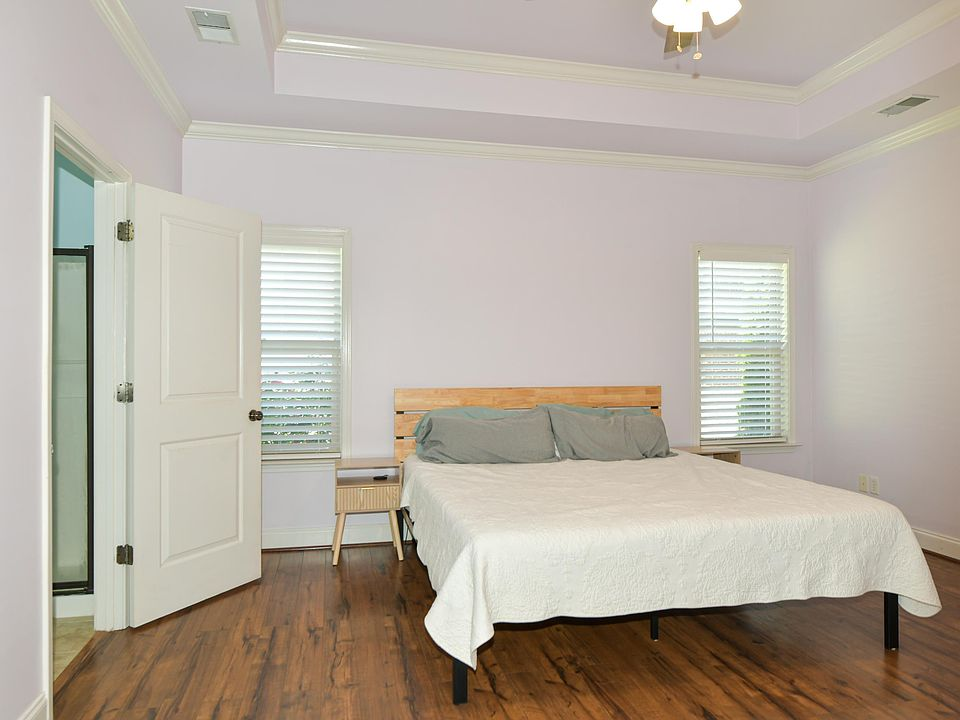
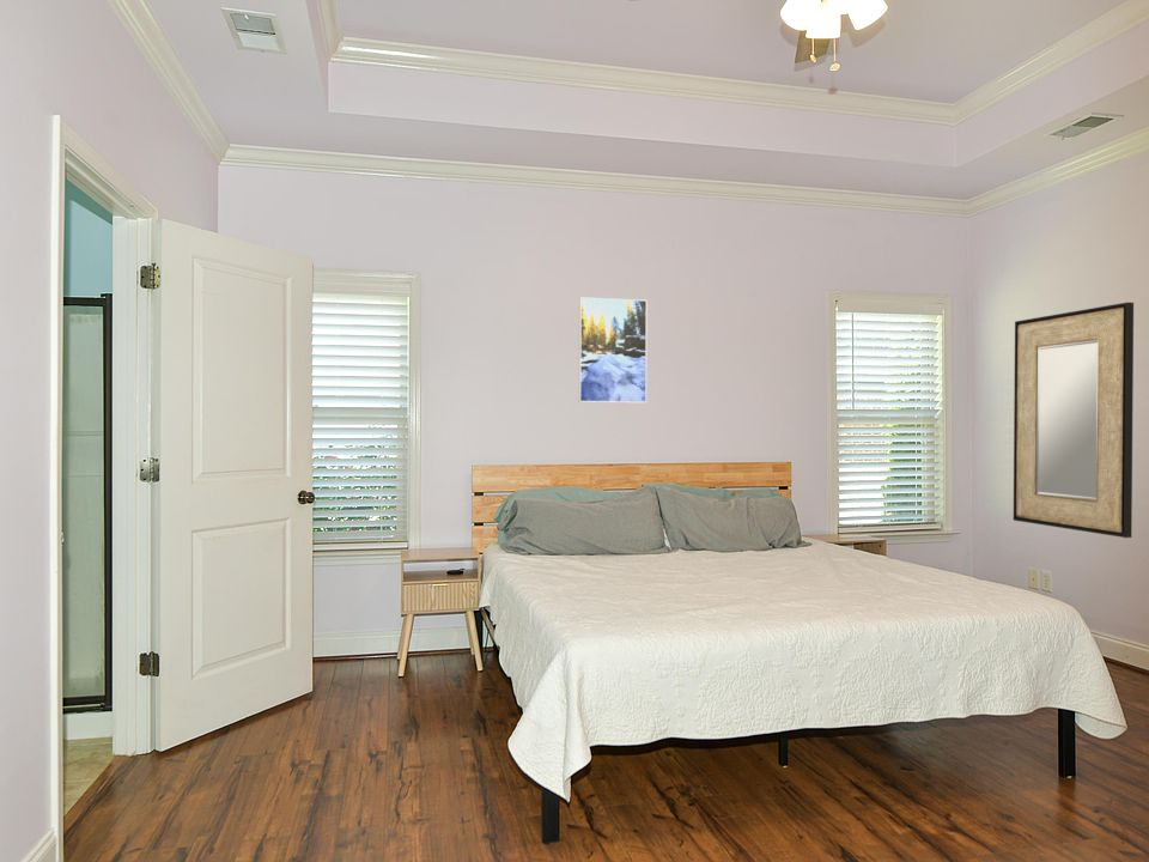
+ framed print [578,297,648,403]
+ home mirror [1013,302,1135,539]
